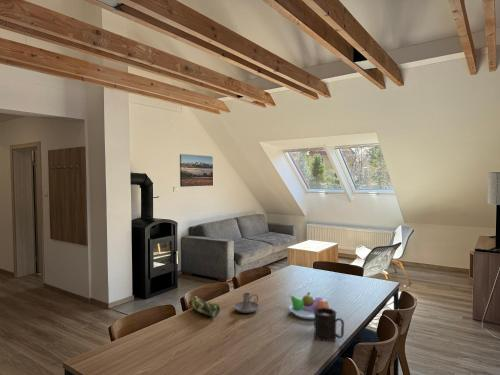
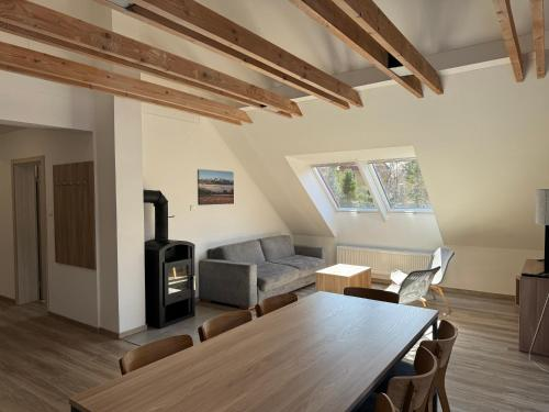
- pencil case [188,295,221,318]
- fruit bowl [288,291,330,320]
- candle holder [233,292,260,314]
- mug [313,307,345,342]
